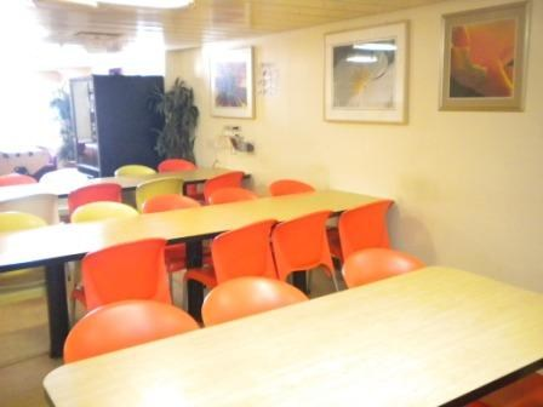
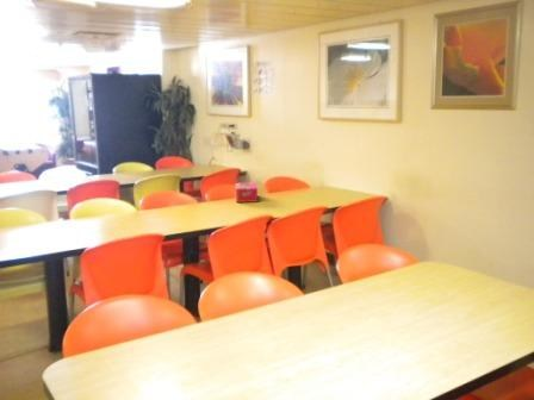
+ tissue box [234,181,259,204]
